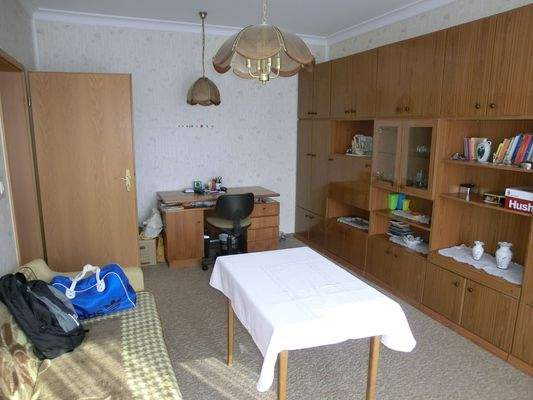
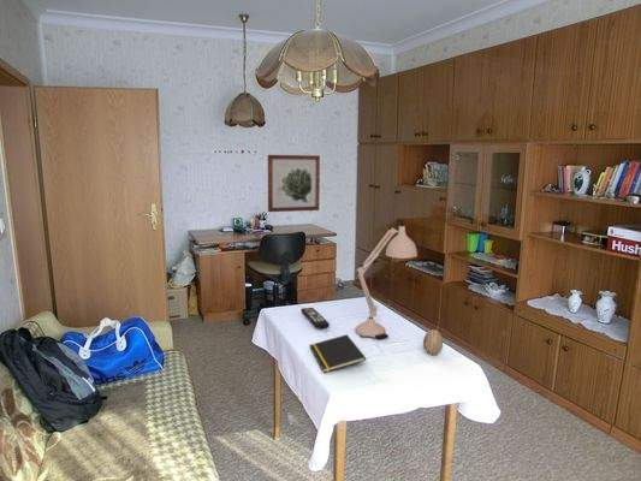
+ wall art [267,154,321,213]
+ remote control [299,307,331,329]
+ notepad [308,333,367,374]
+ desk lamp [354,218,419,340]
+ decorative egg [422,328,444,356]
